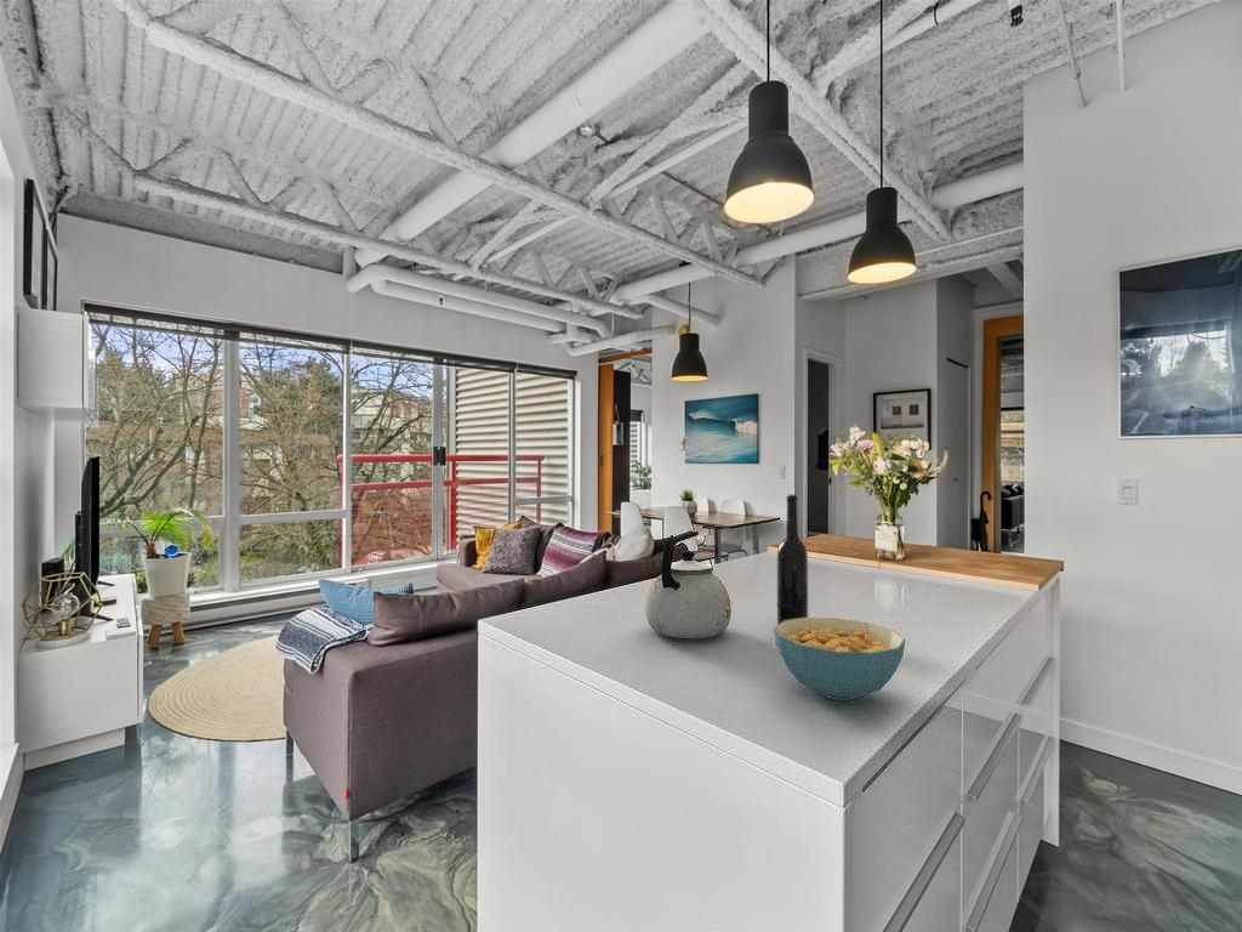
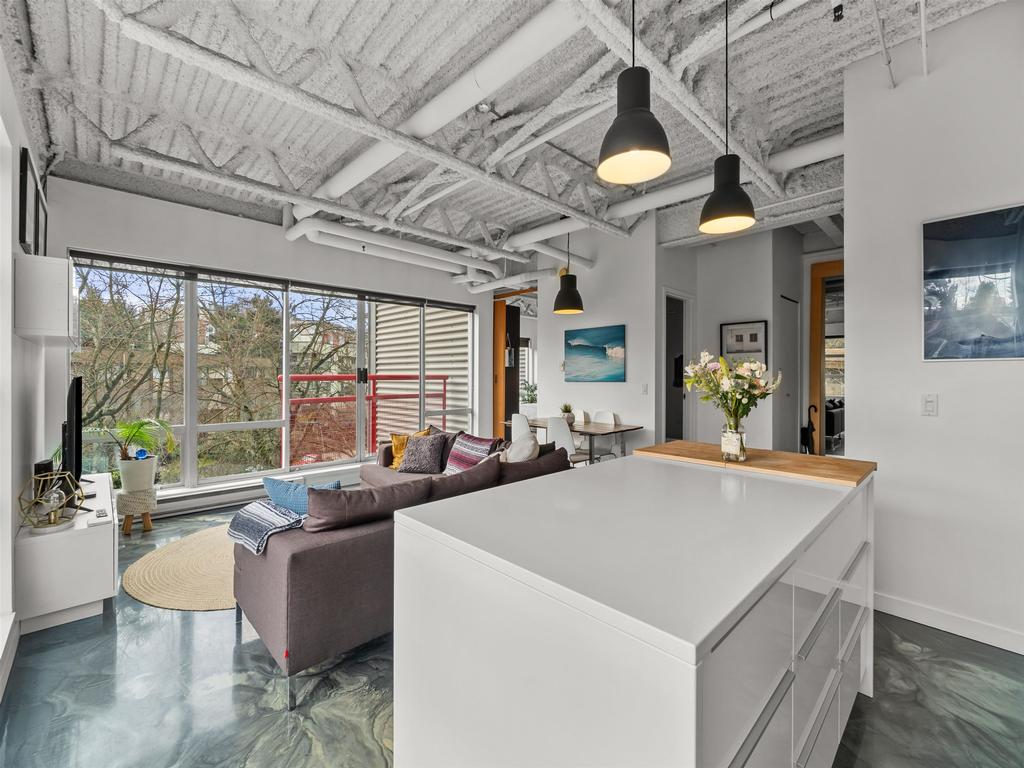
- bottle [776,494,809,625]
- kettle [644,529,733,640]
- cereal bowl [773,616,907,701]
